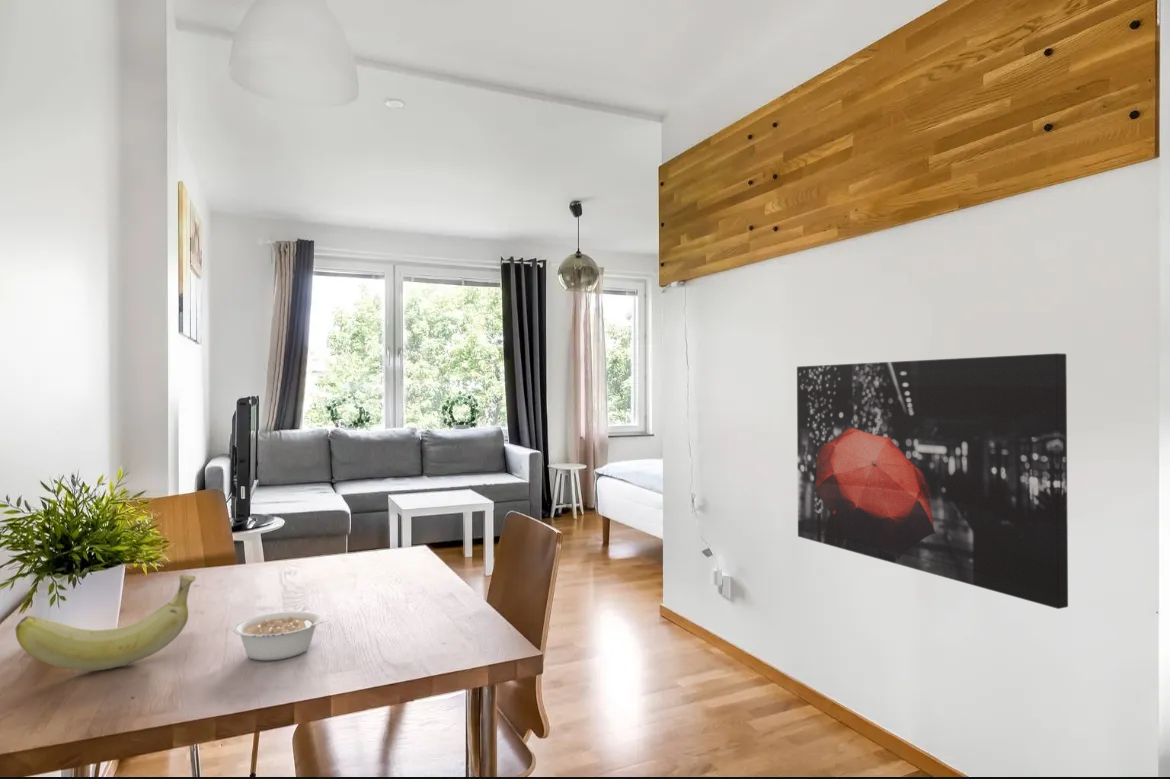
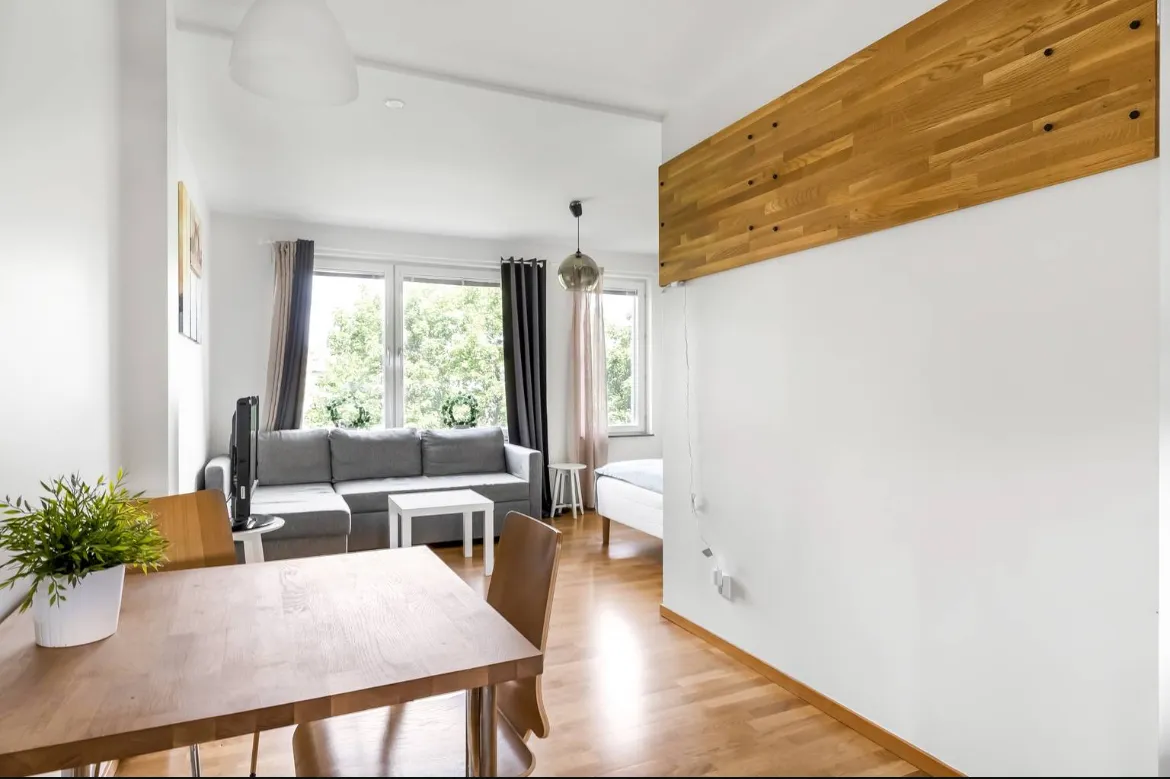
- wall art [796,352,1069,610]
- legume [232,610,330,661]
- banana [15,574,196,672]
